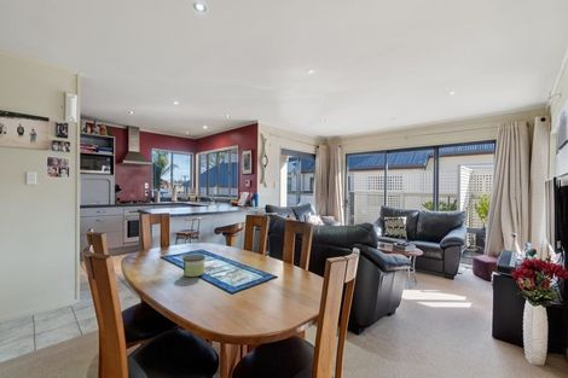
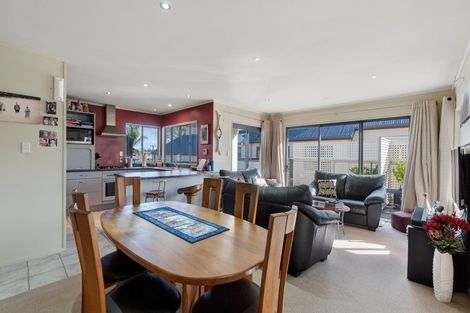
- candle [181,254,207,278]
